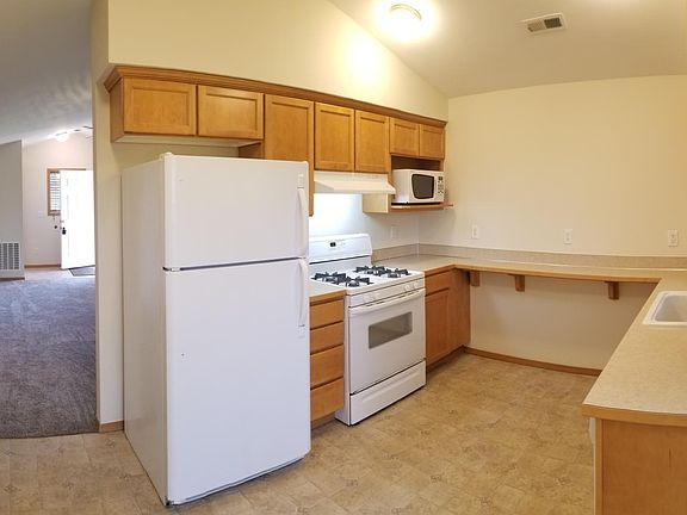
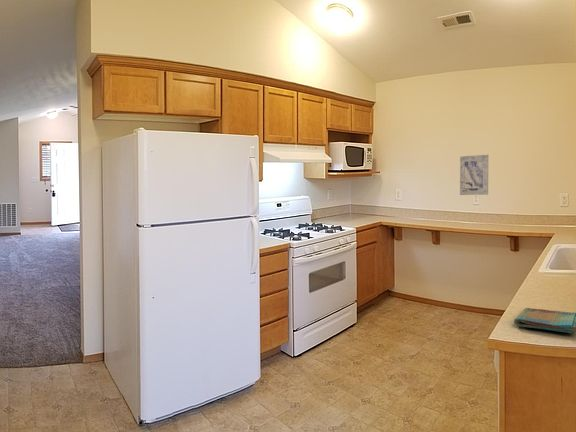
+ wall art [459,154,489,196]
+ dish towel [513,307,576,334]
